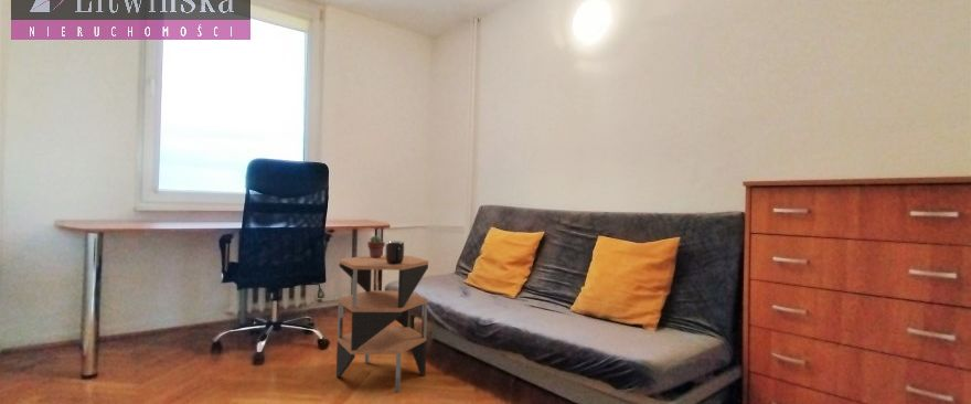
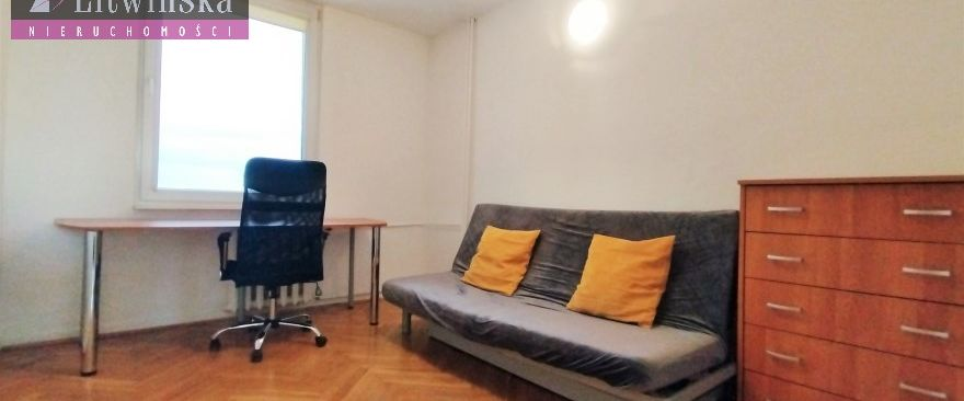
- potted succulent [366,234,386,258]
- mug [385,240,405,265]
- side table [335,254,429,394]
